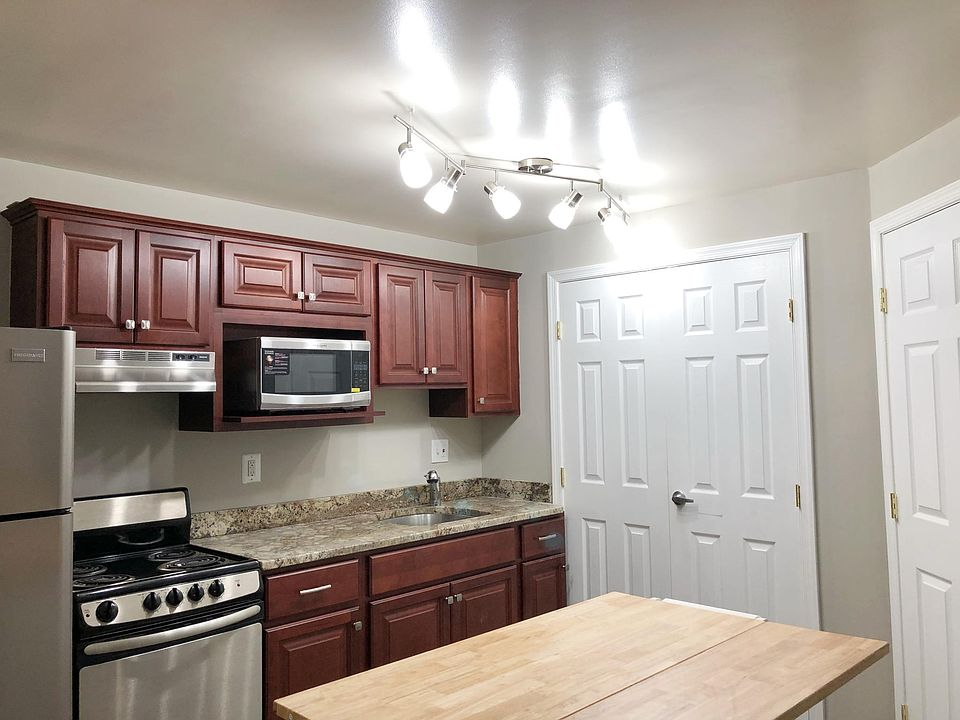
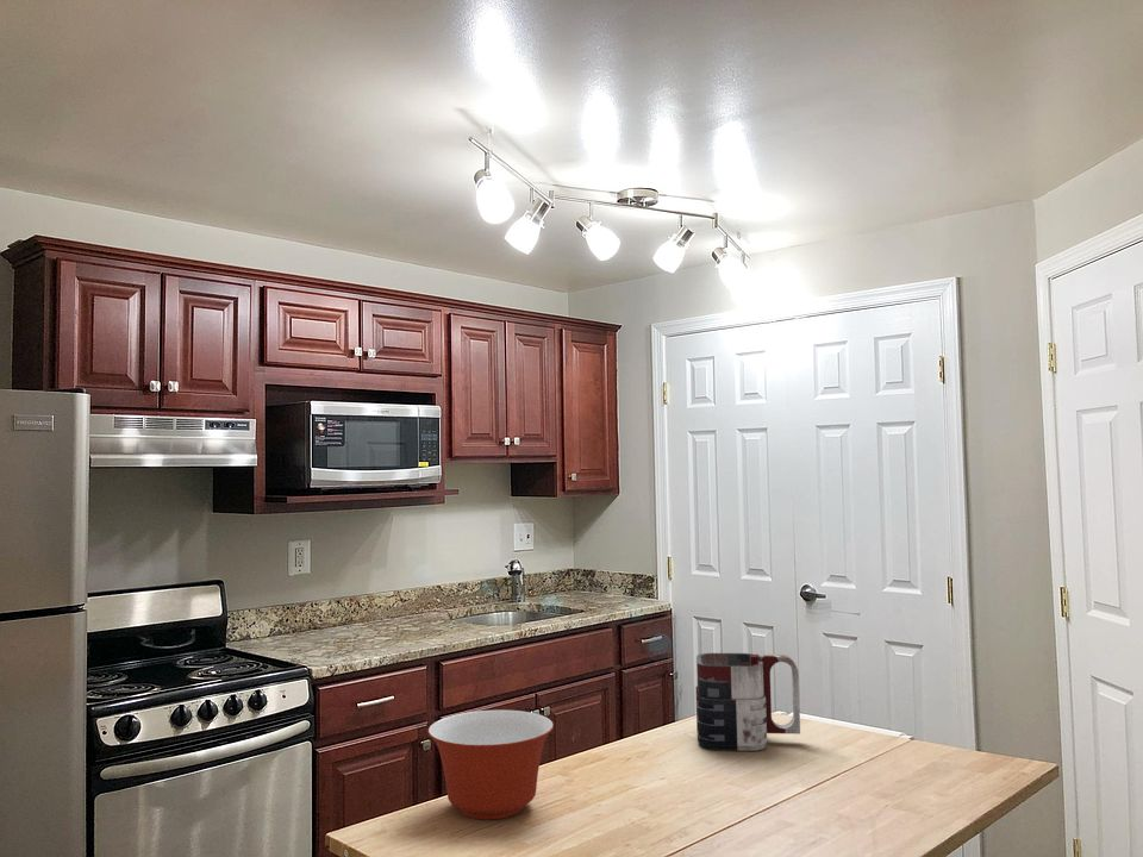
+ mixing bowl [426,709,555,820]
+ mug [694,652,801,752]
